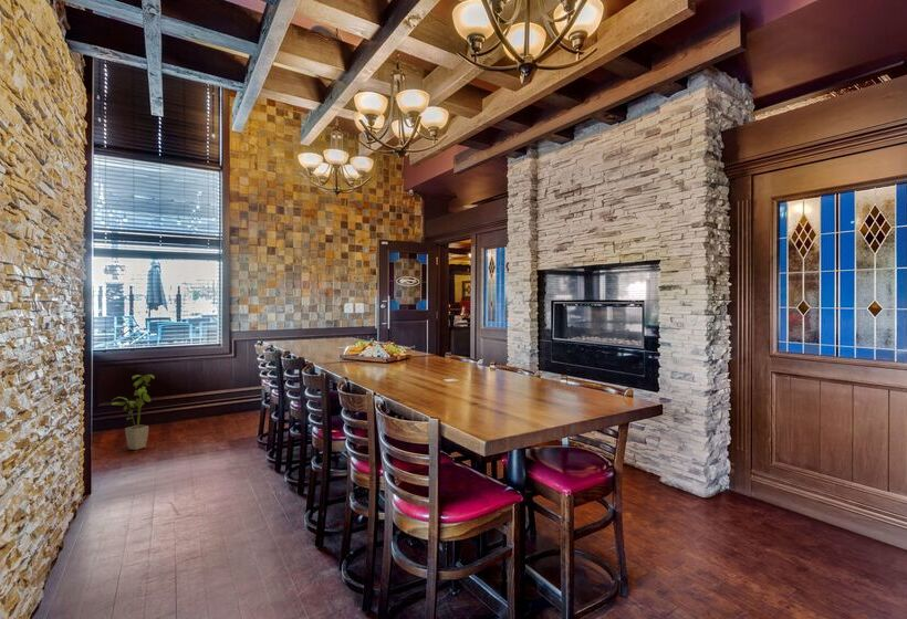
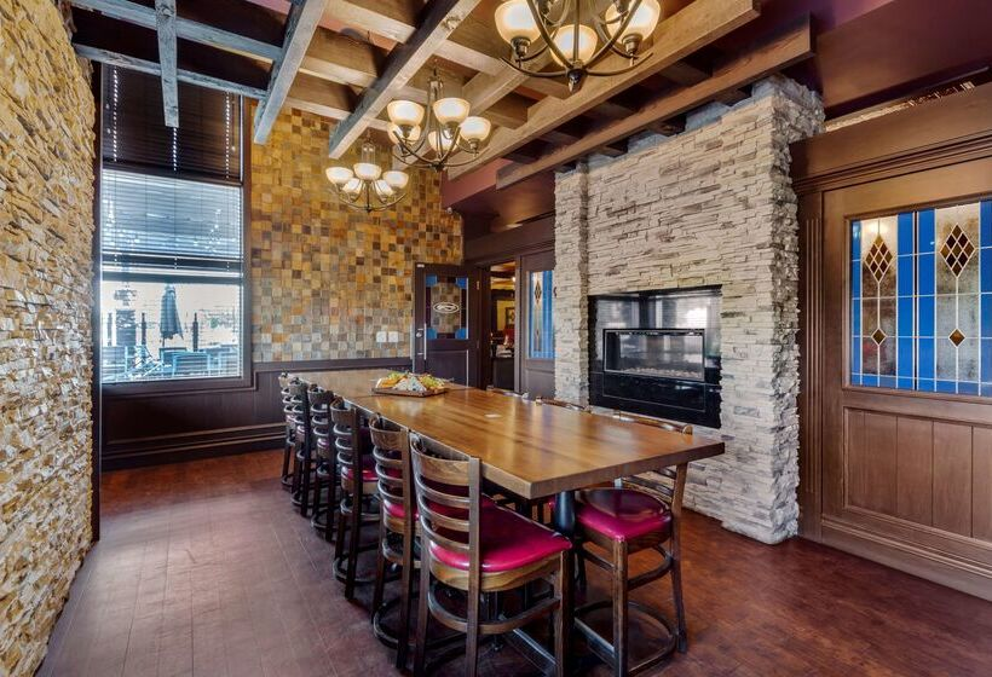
- house plant [111,374,156,451]
